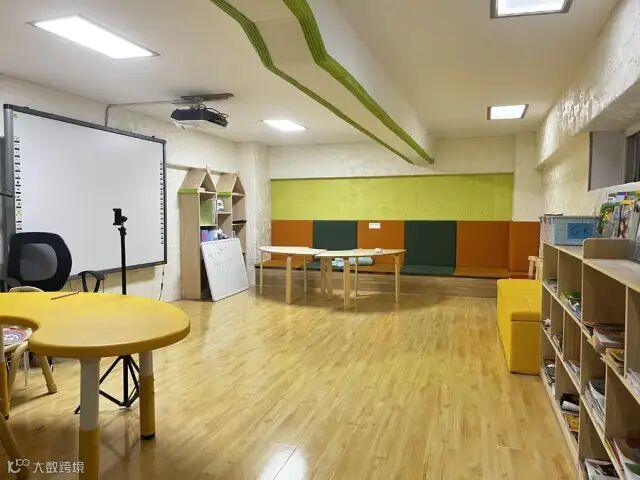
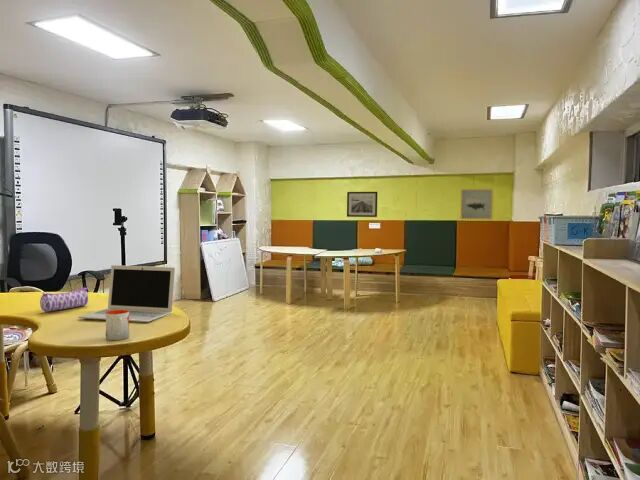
+ wall art [346,191,378,218]
+ mug [105,310,130,341]
+ wall art [460,188,494,220]
+ laptop [77,264,176,323]
+ pencil case [39,287,89,312]
